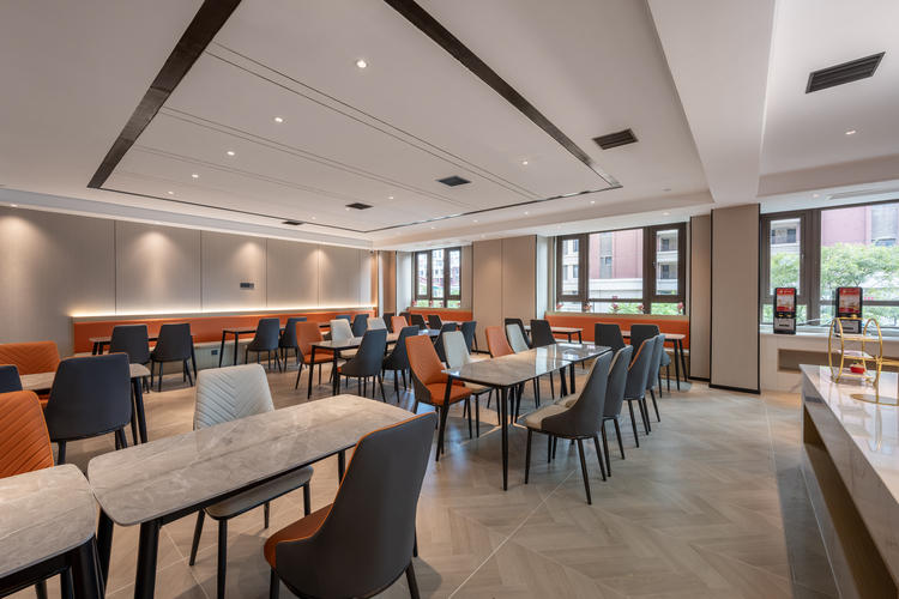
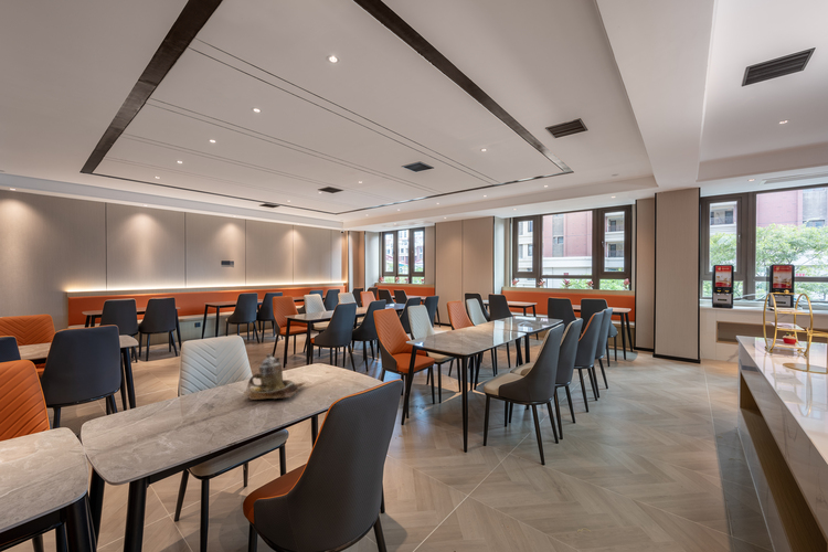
+ teapot [243,352,307,401]
